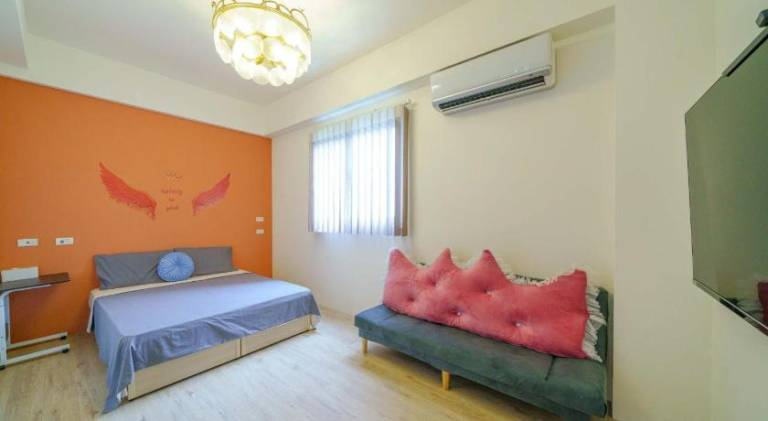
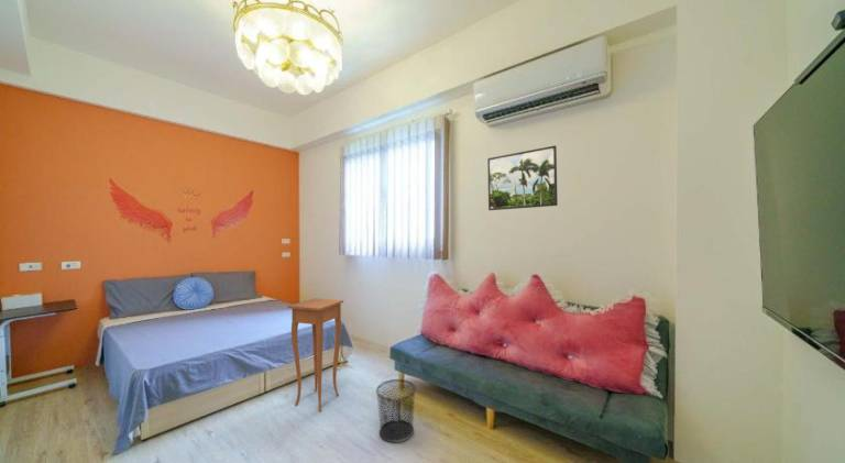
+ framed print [486,144,559,211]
+ side table [287,298,344,412]
+ waste bin [375,378,417,443]
